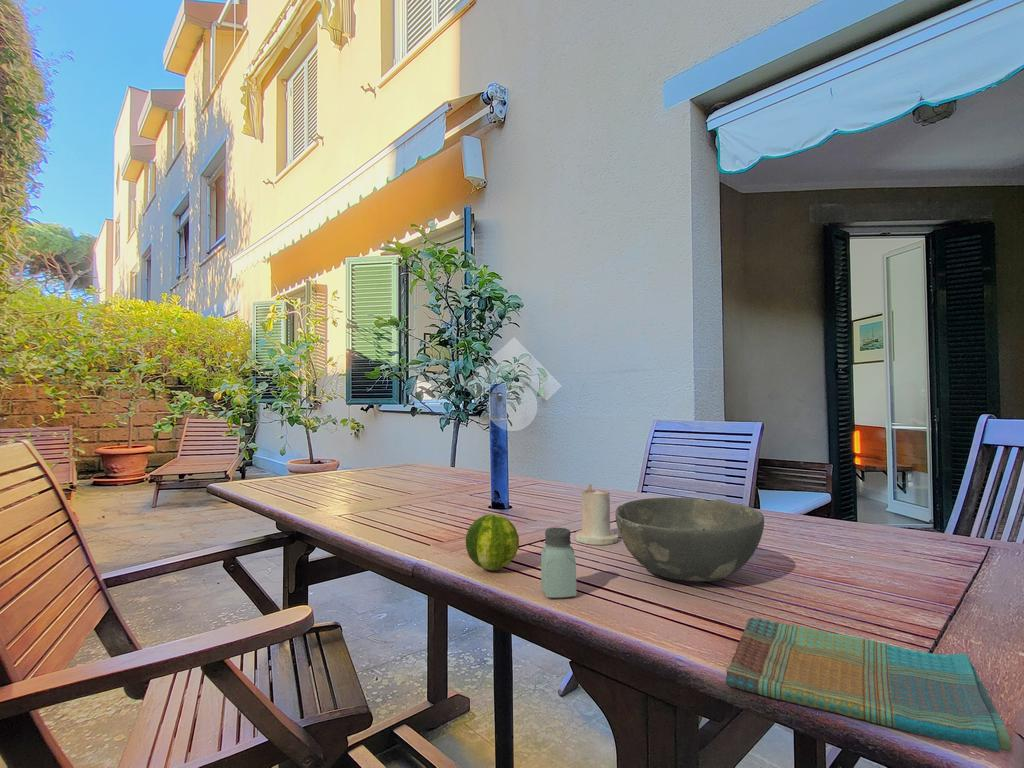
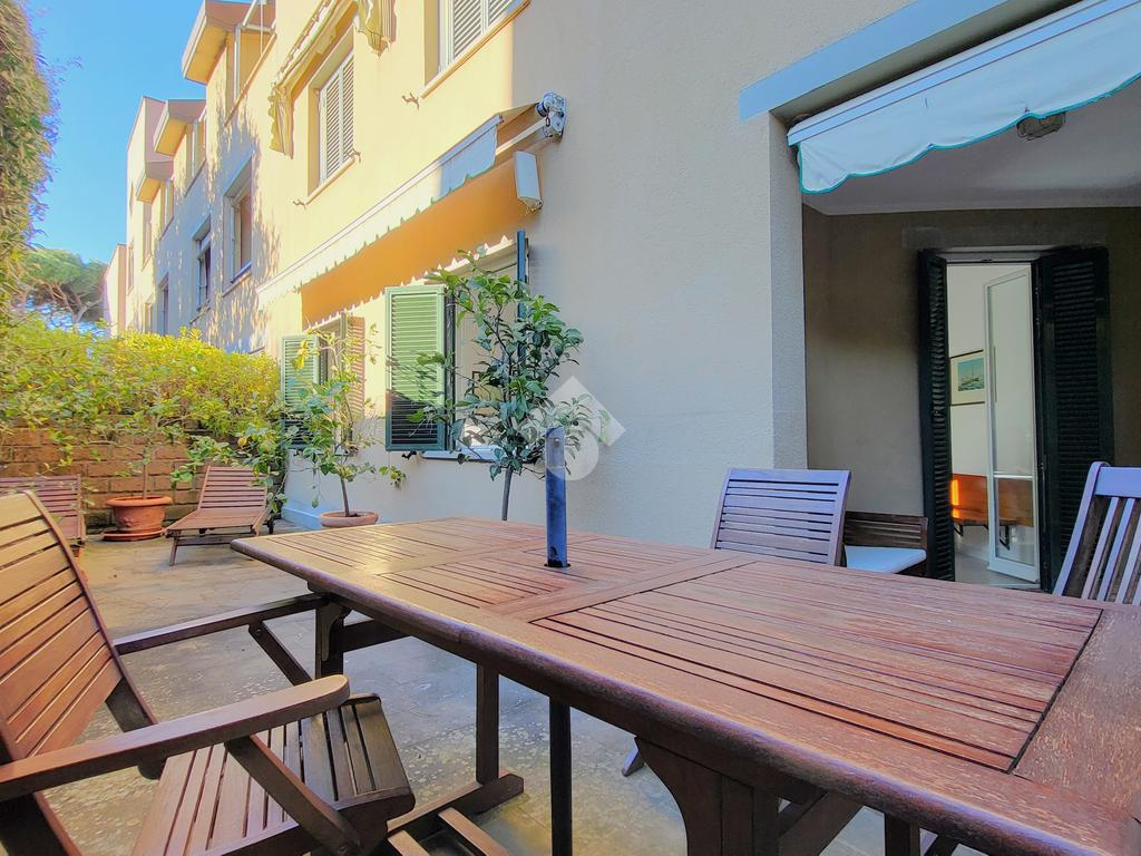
- bowl [614,497,765,582]
- saltshaker [540,527,577,599]
- candle [574,483,619,546]
- dish towel [725,617,1012,753]
- fruit [465,513,520,571]
